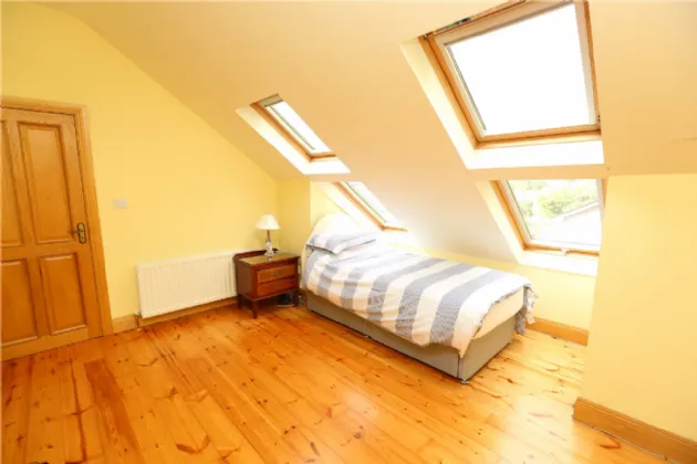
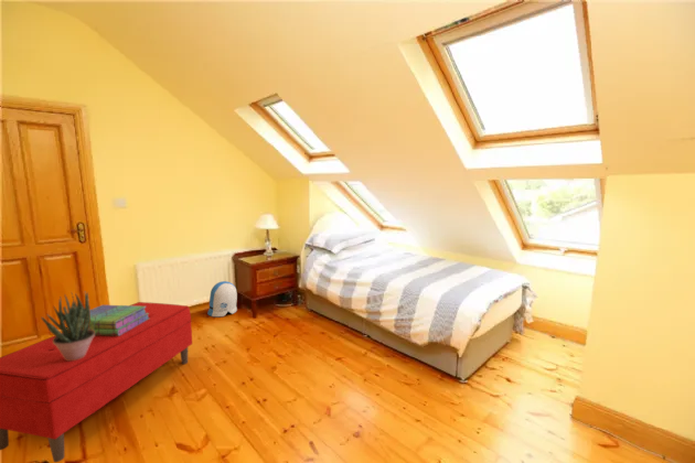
+ sun visor [206,280,238,317]
+ bench [0,301,193,463]
+ stack of books [66,304,150,336]
+ potted plant [40,290,95,360]
